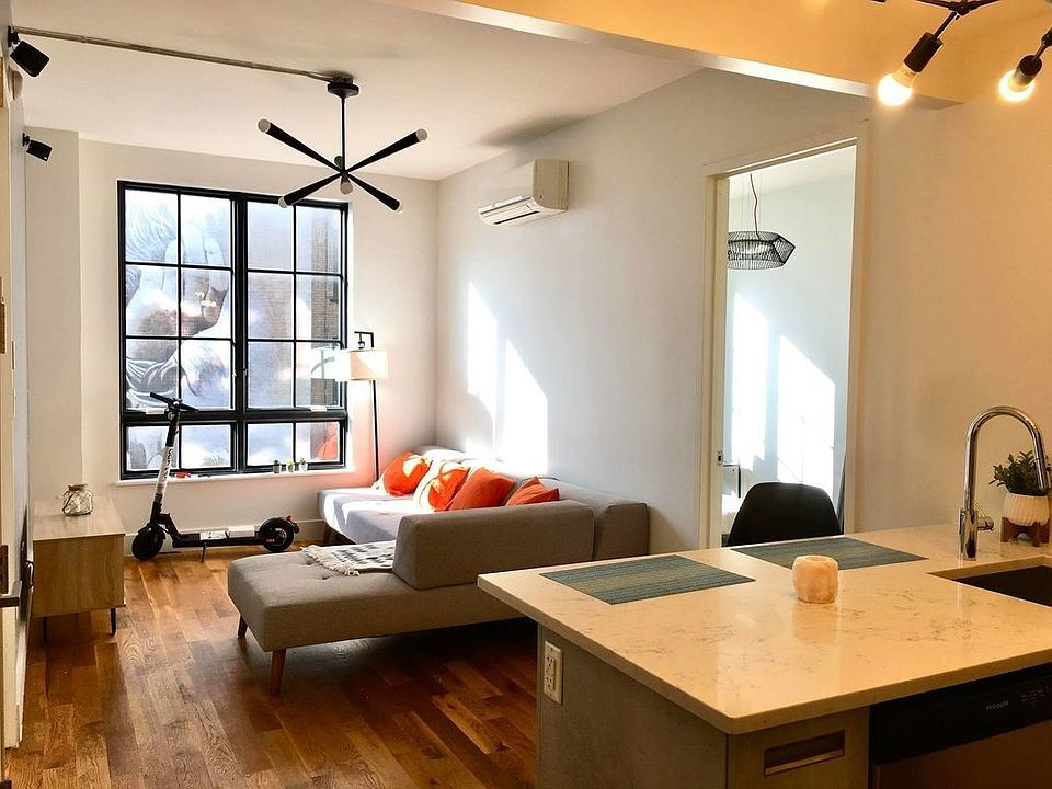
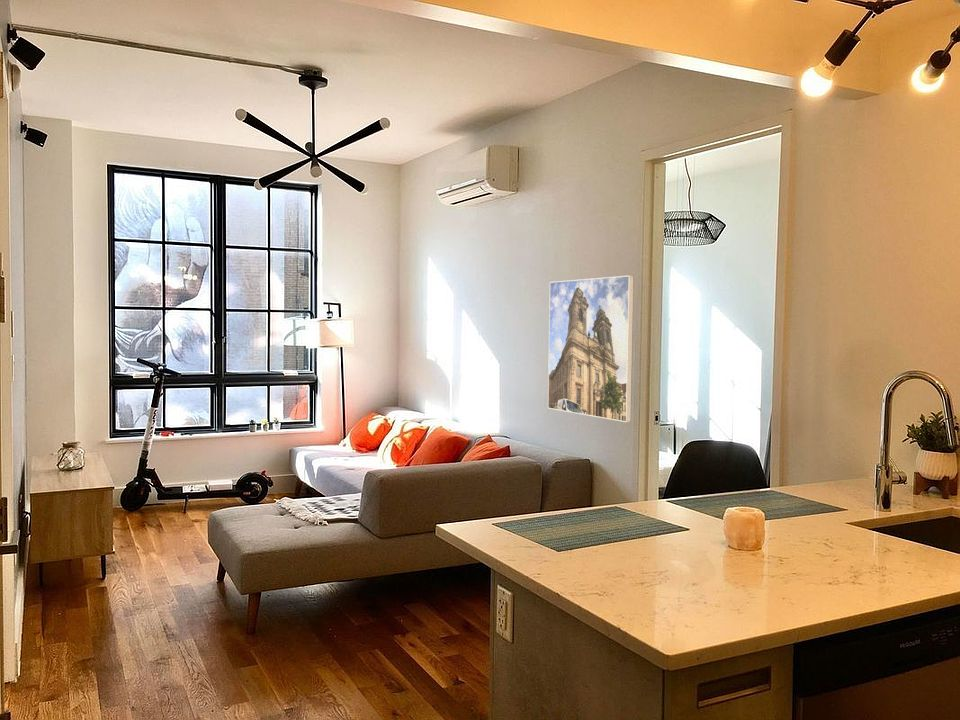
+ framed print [547,274,635,423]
